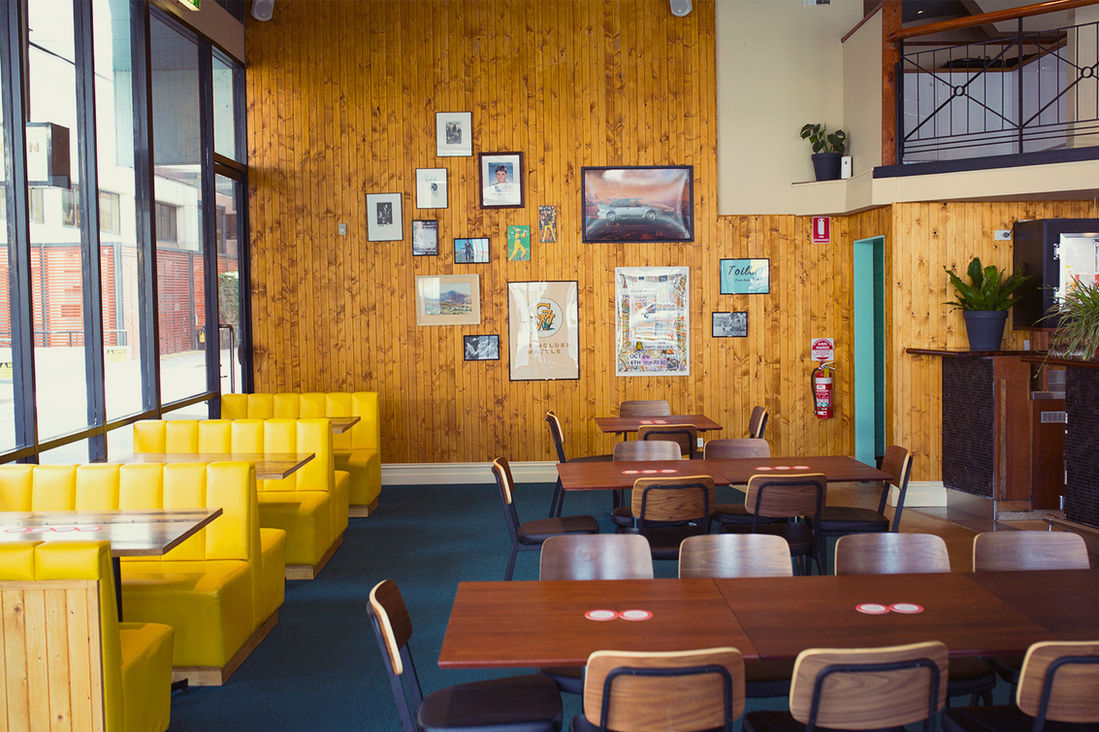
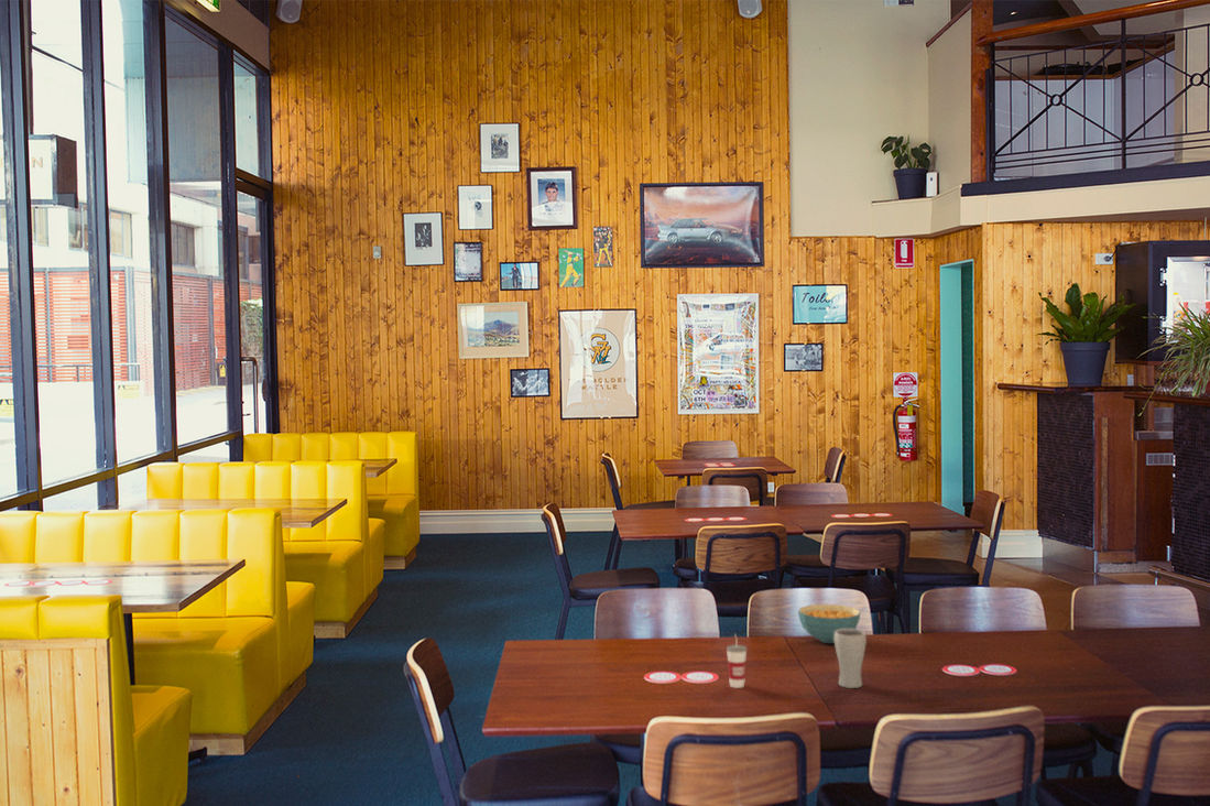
+ cup [726,633,748,689]
+ cereal bowl [797,603,862,644]
+ drinking glass [833,628,868,689]
